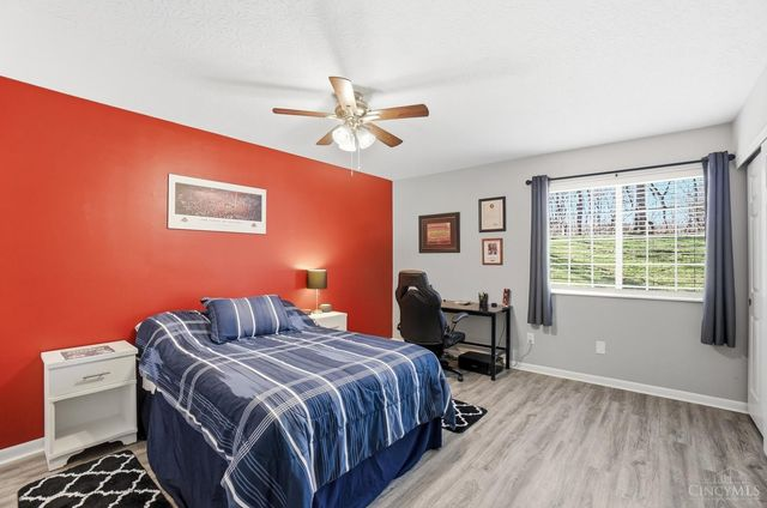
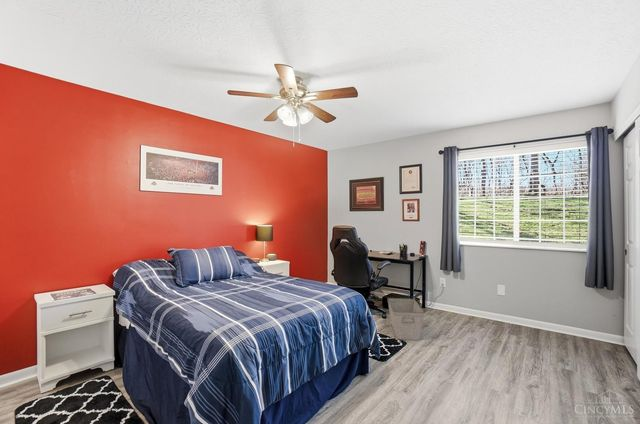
+ storage bin [387,297,425,341]
